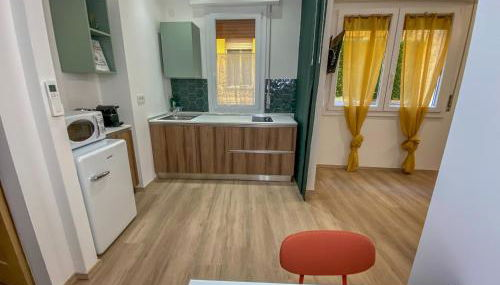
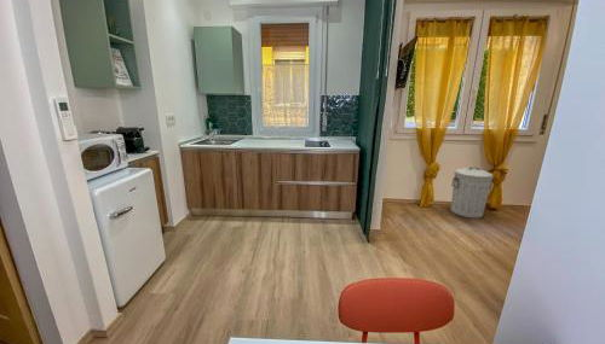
+ trash can [450,167,494,218]
